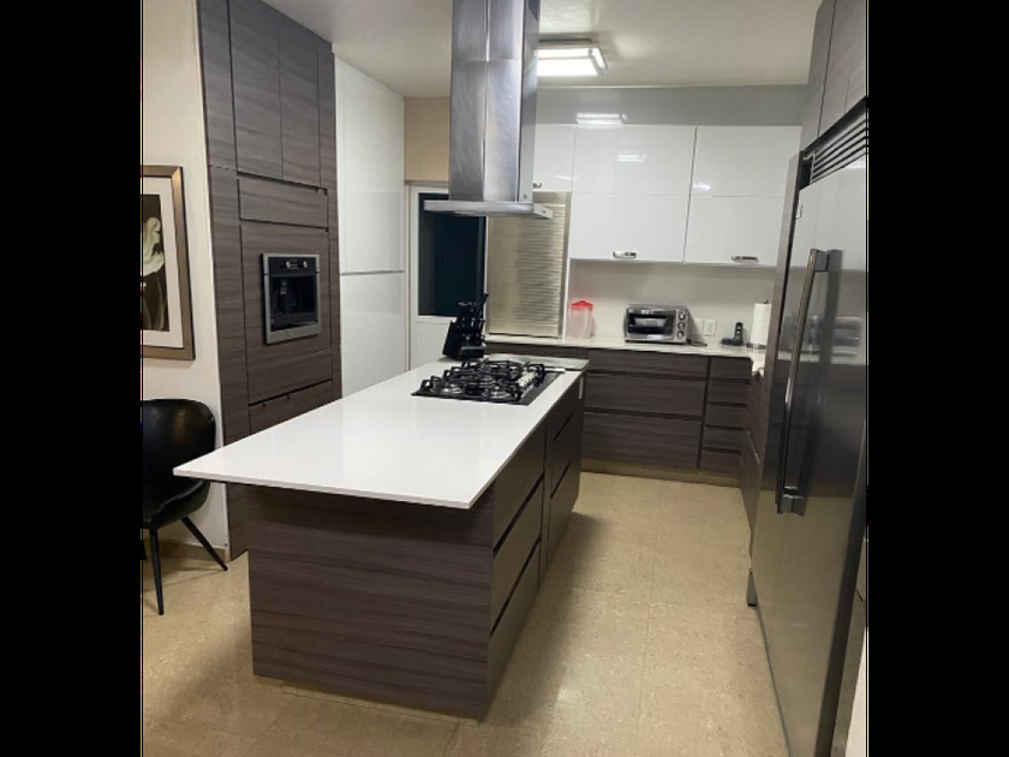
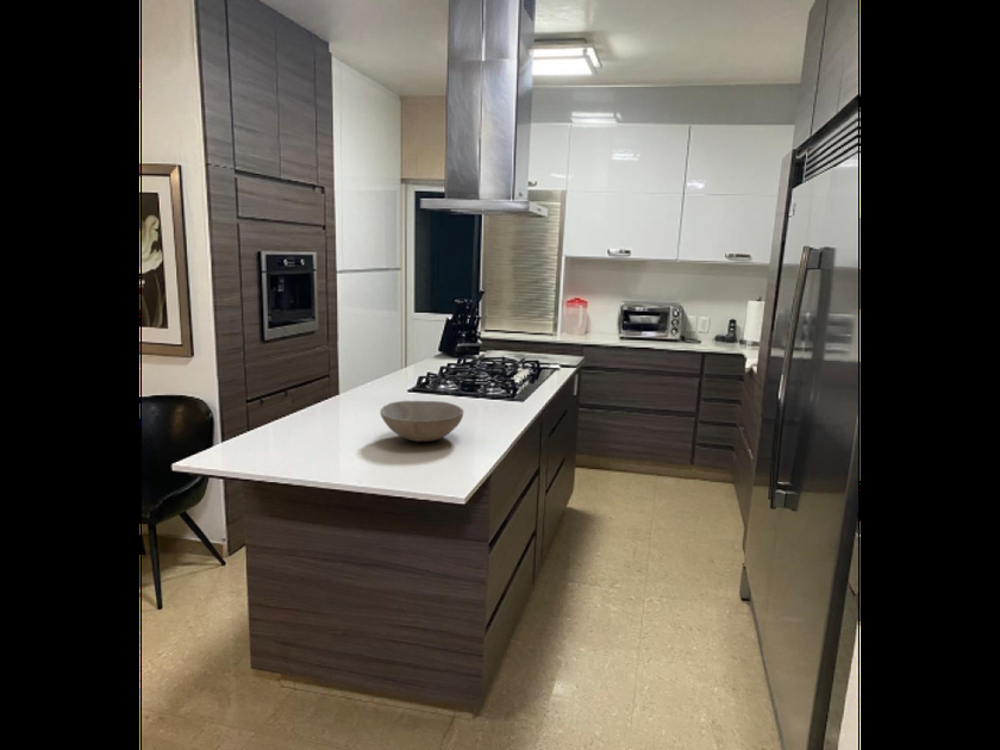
+ bowl [379,400,464,443]
